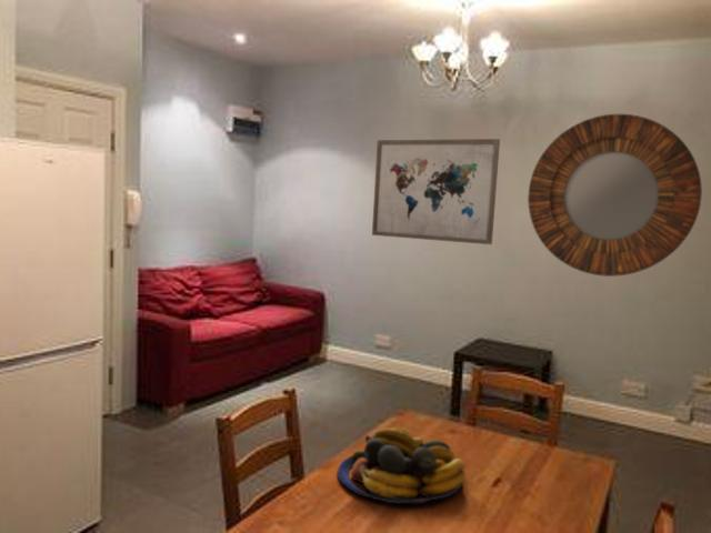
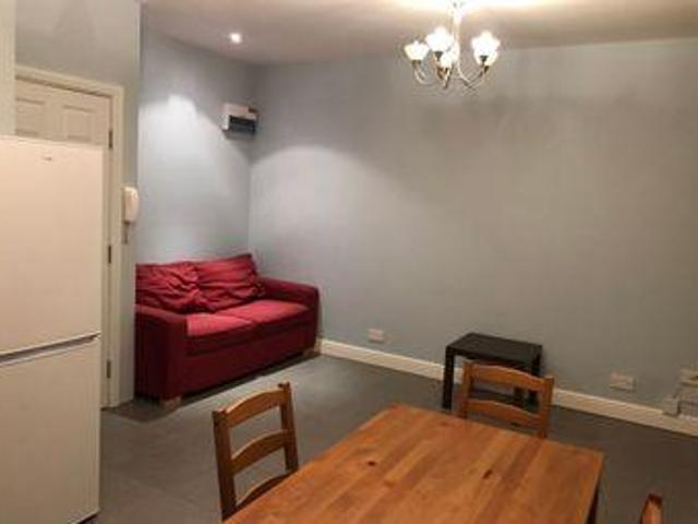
- fruit bowl [337,426,467,505]
- home mirror [527,113,703,278]
- wall art [371,138,501,245]
